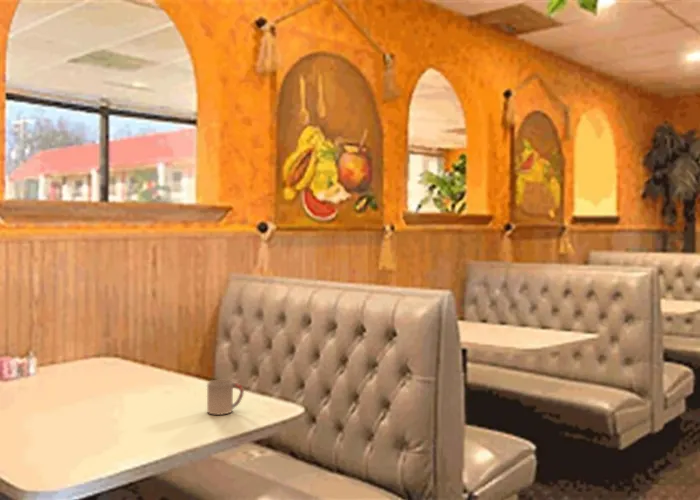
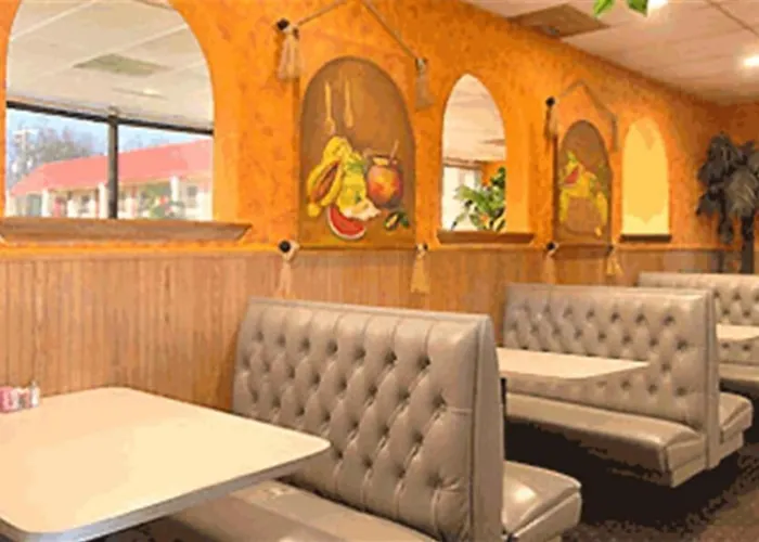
- cup [206,379,245,416]
